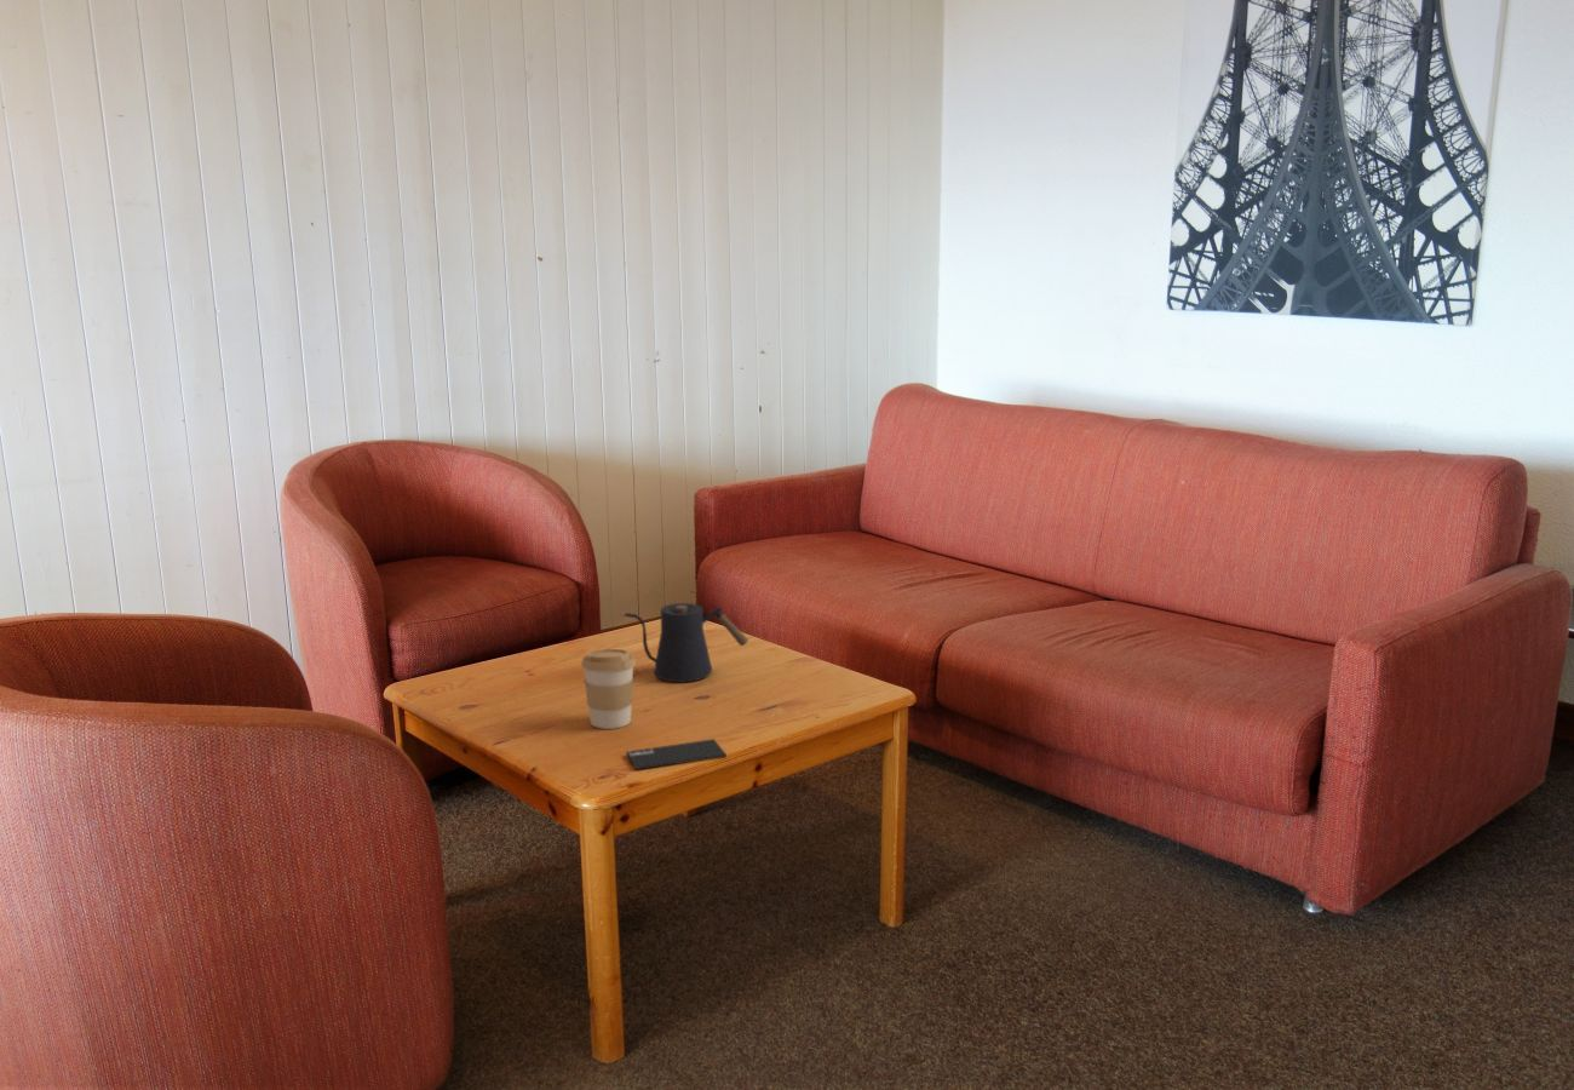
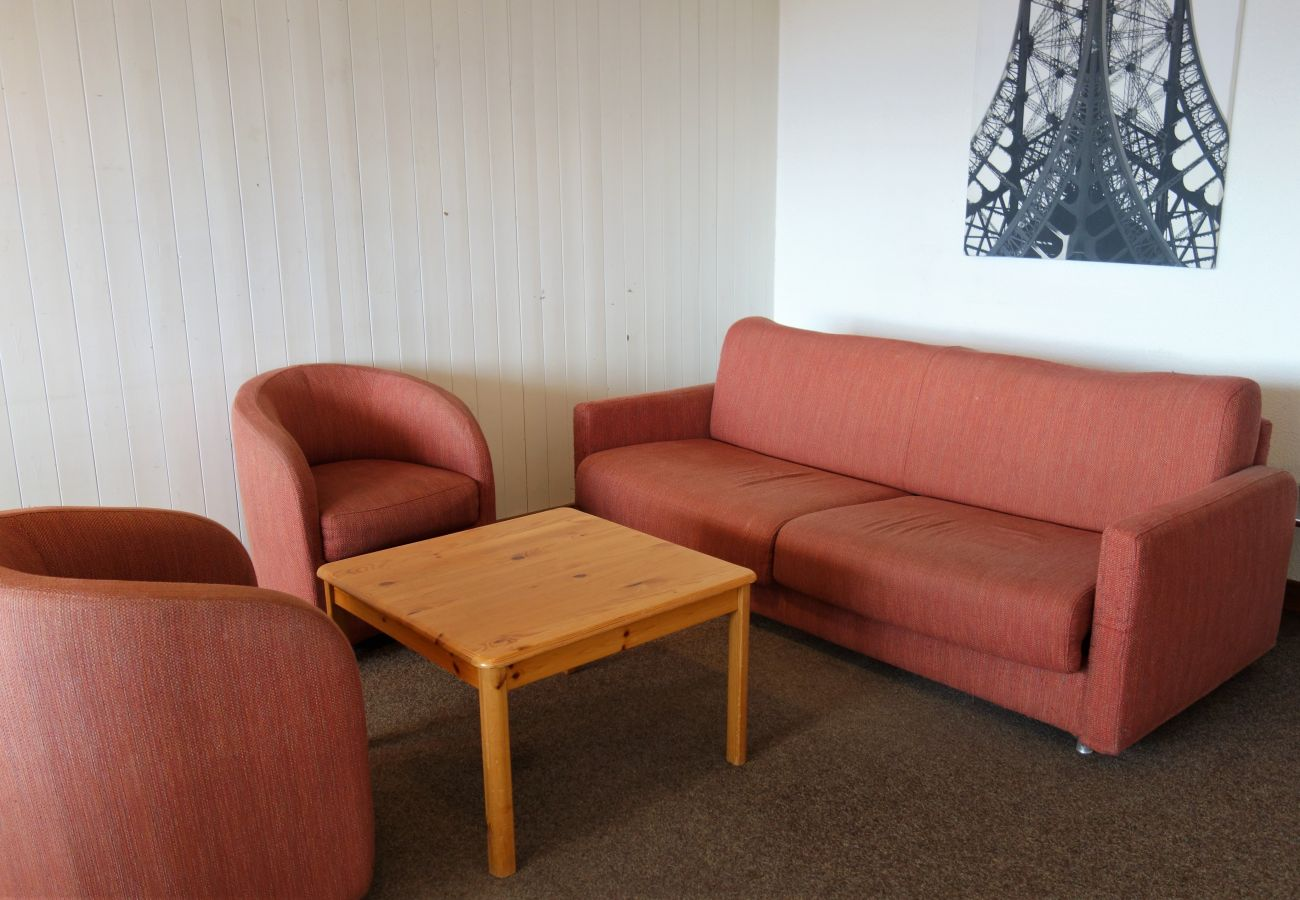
- coffee cup [580,648,637,730]
- kettle [621,602,749,683]
- smartphone [625,738,728,771]
